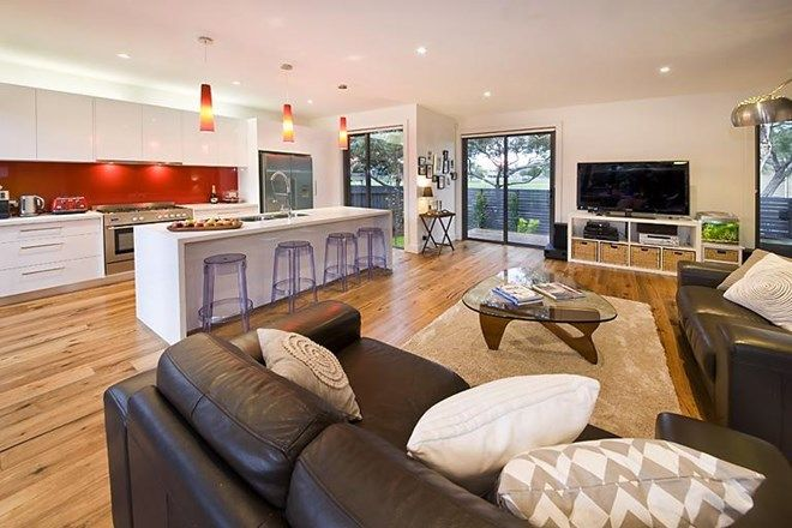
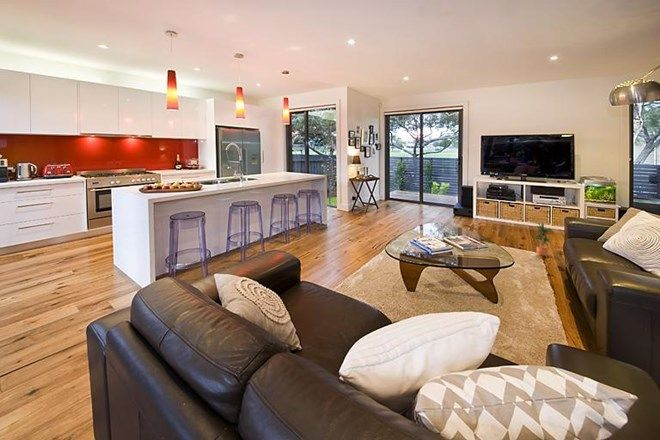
+ potted plant [531,221,555,257]
